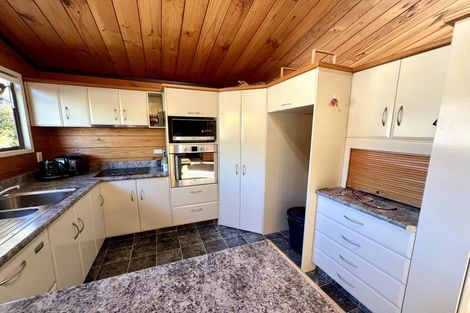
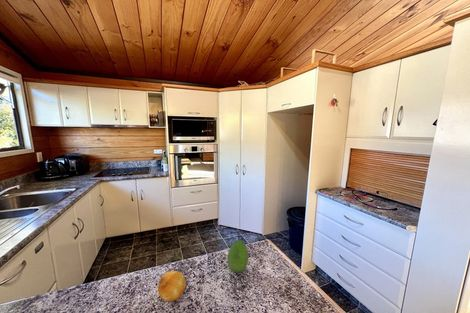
+ fruit [157,270,187,303]
+ fruit [226,239,249,274]
